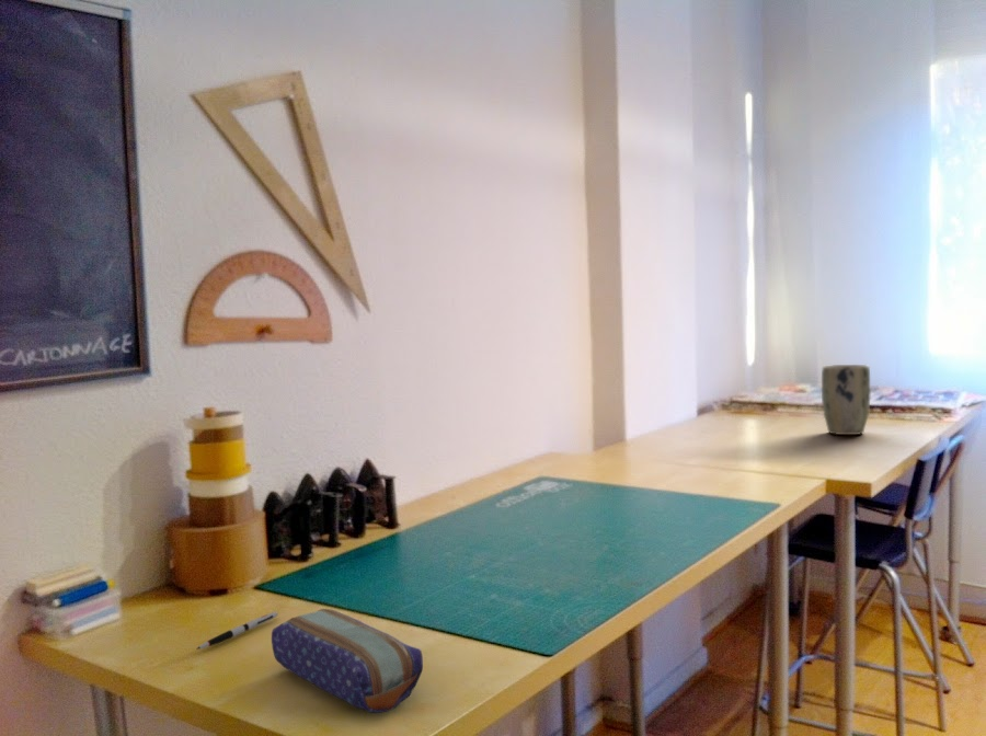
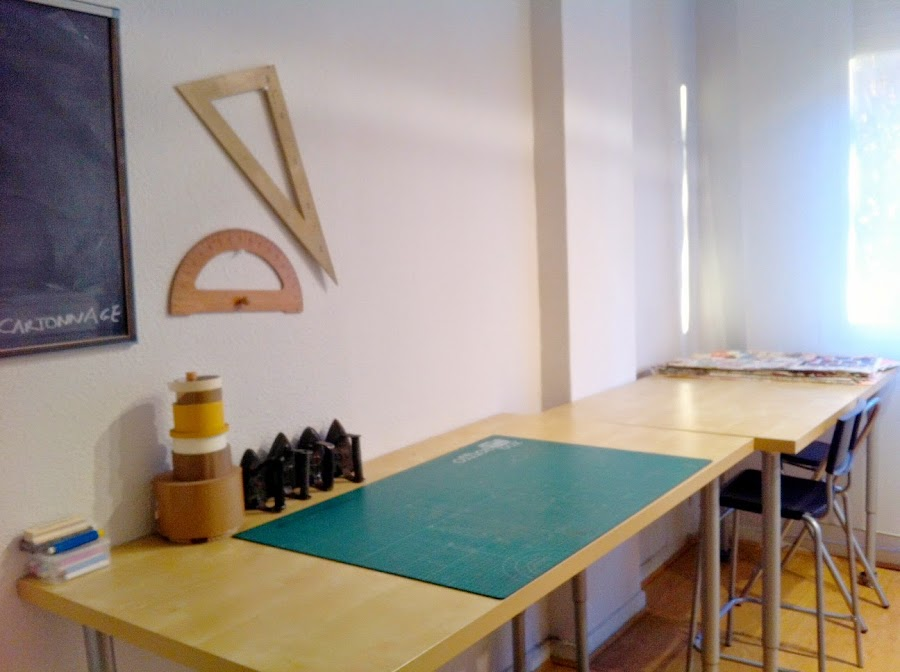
- pencil case [271,608,424,714]
- pen [195,610,279,651]
- plant pot [821,364,872,436]
